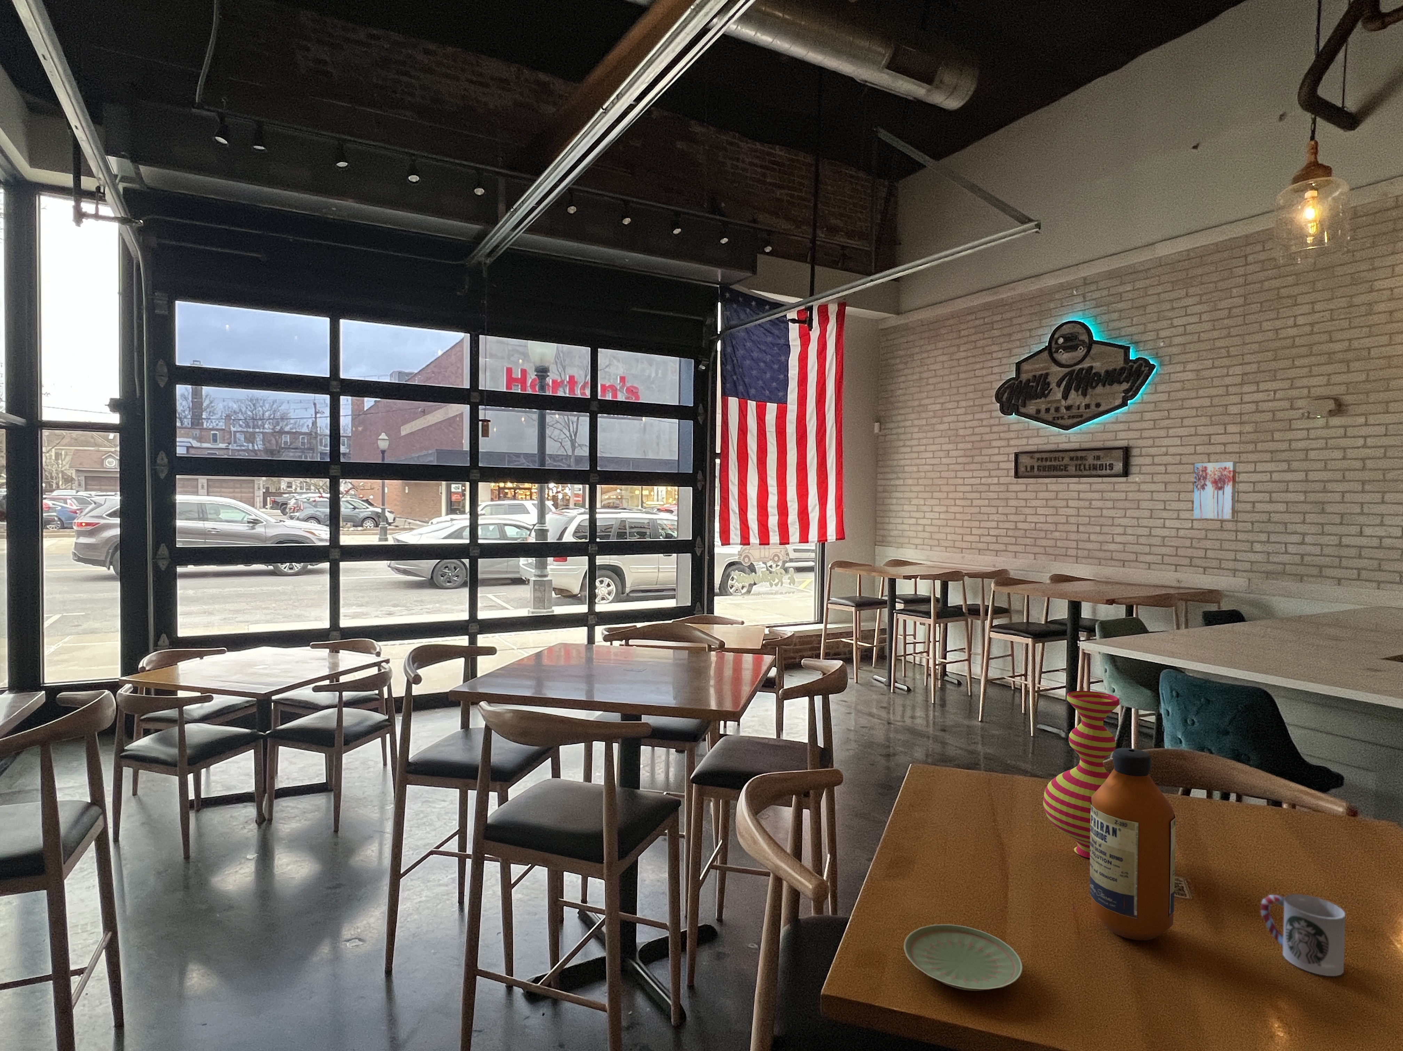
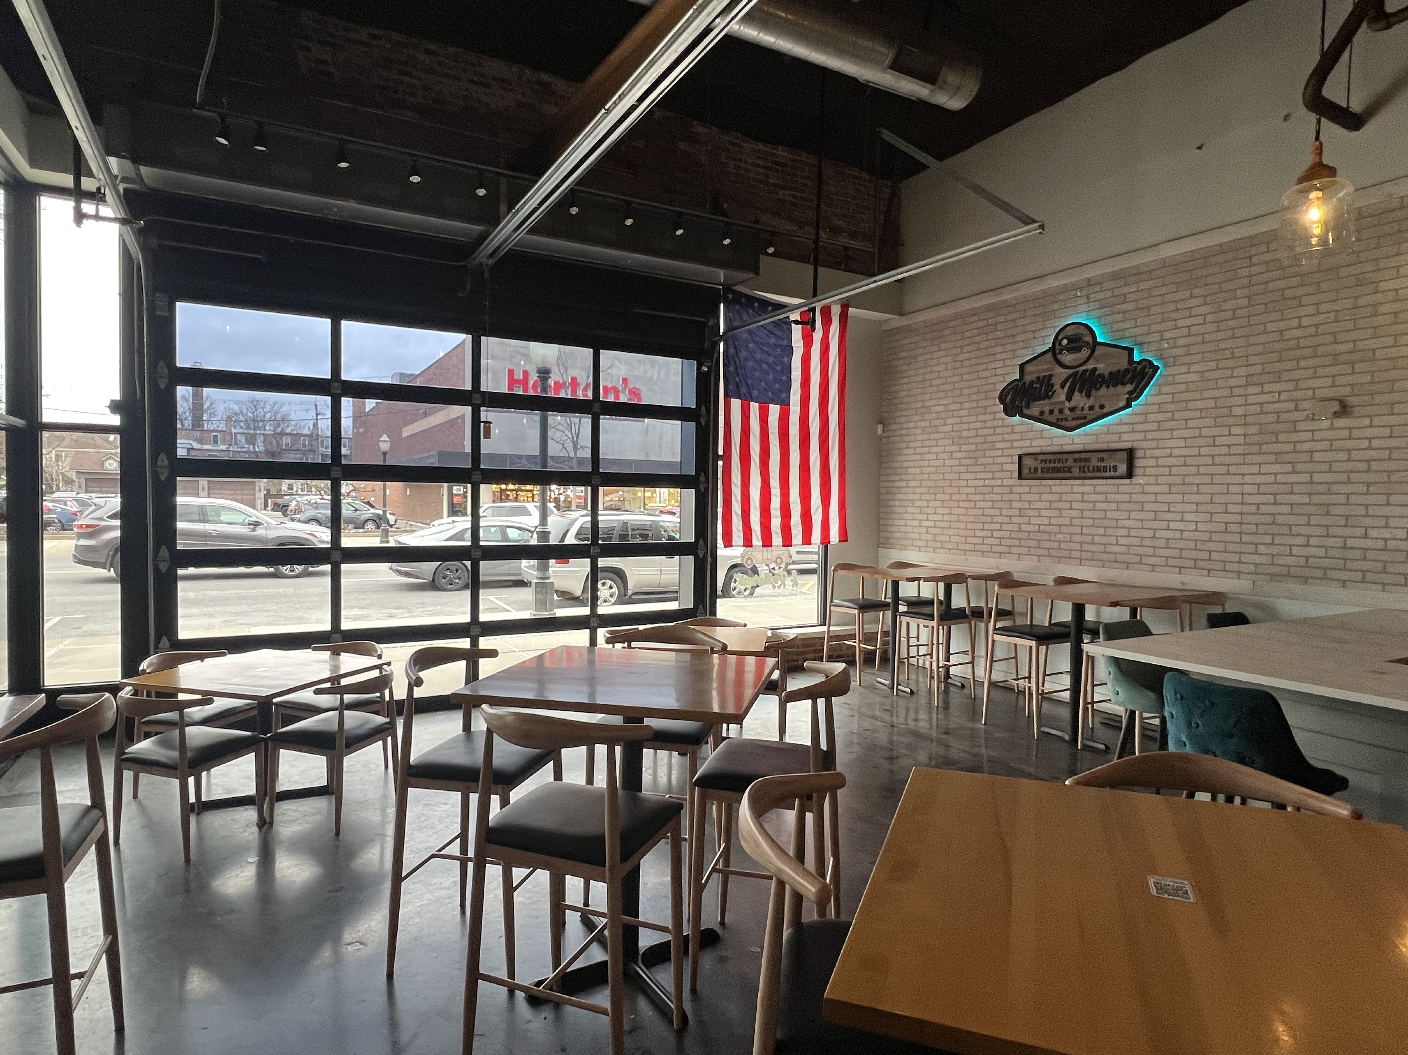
- wall art [1193,461,1236,519]
- cup [1260,894,1346,977]
- vase [1043,691,1120,859]
- bottle [1089,747,1175,941]
- plate [904,924,1023,991]
